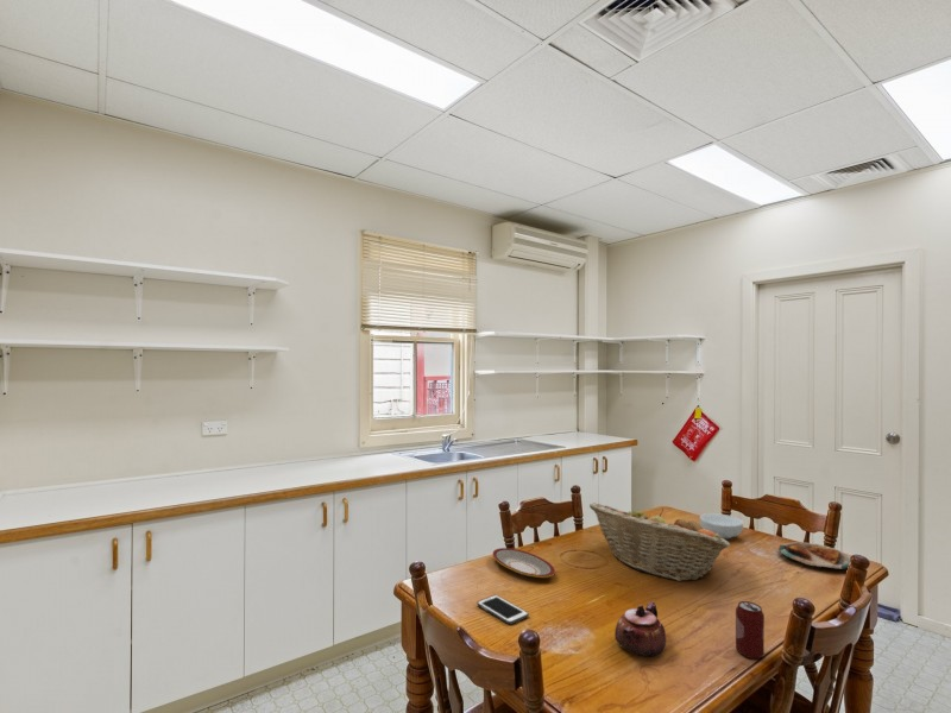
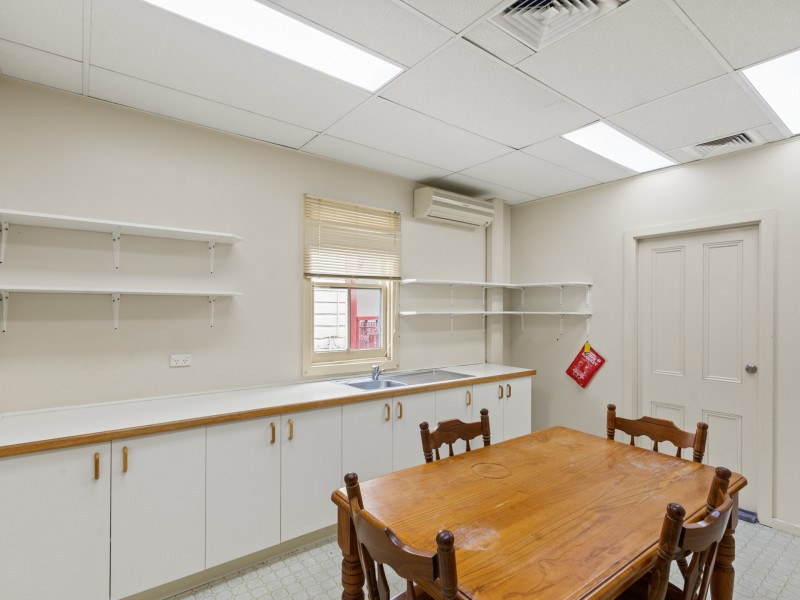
- fruit basket [588,501,731,582]
- cell phone [476,594,530,625]
- plate [492,547,556,579]
- cereal bowl [699,512,744,540]
- plate [777,541,851,570]
- beverage can [735,600,766,660]
- teapot [613,601,667,658]
